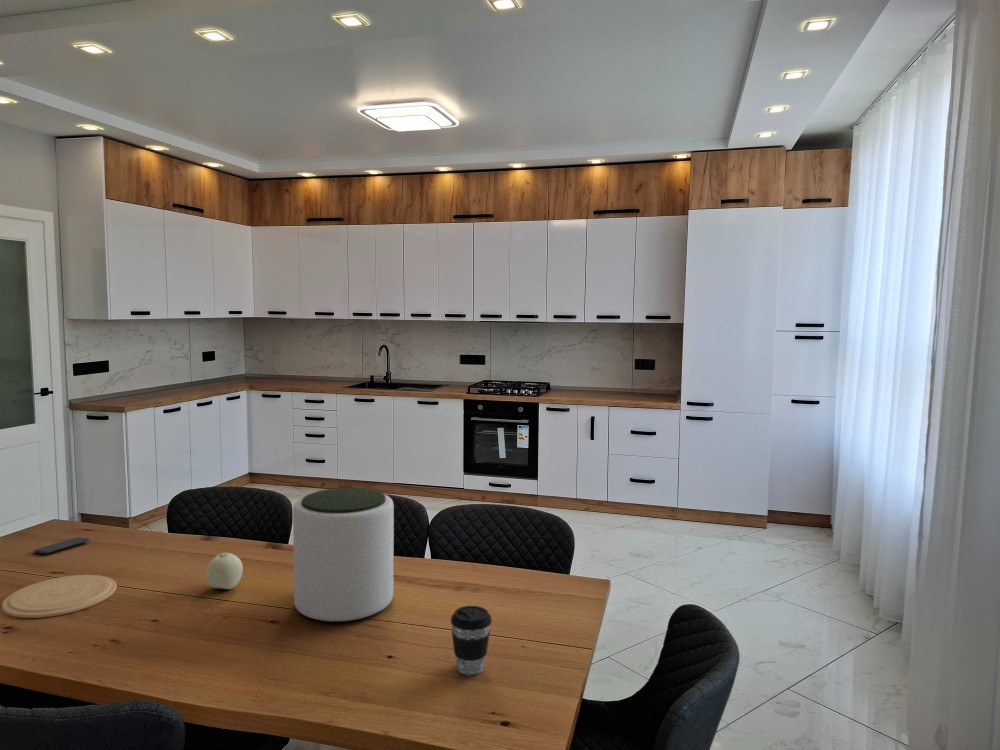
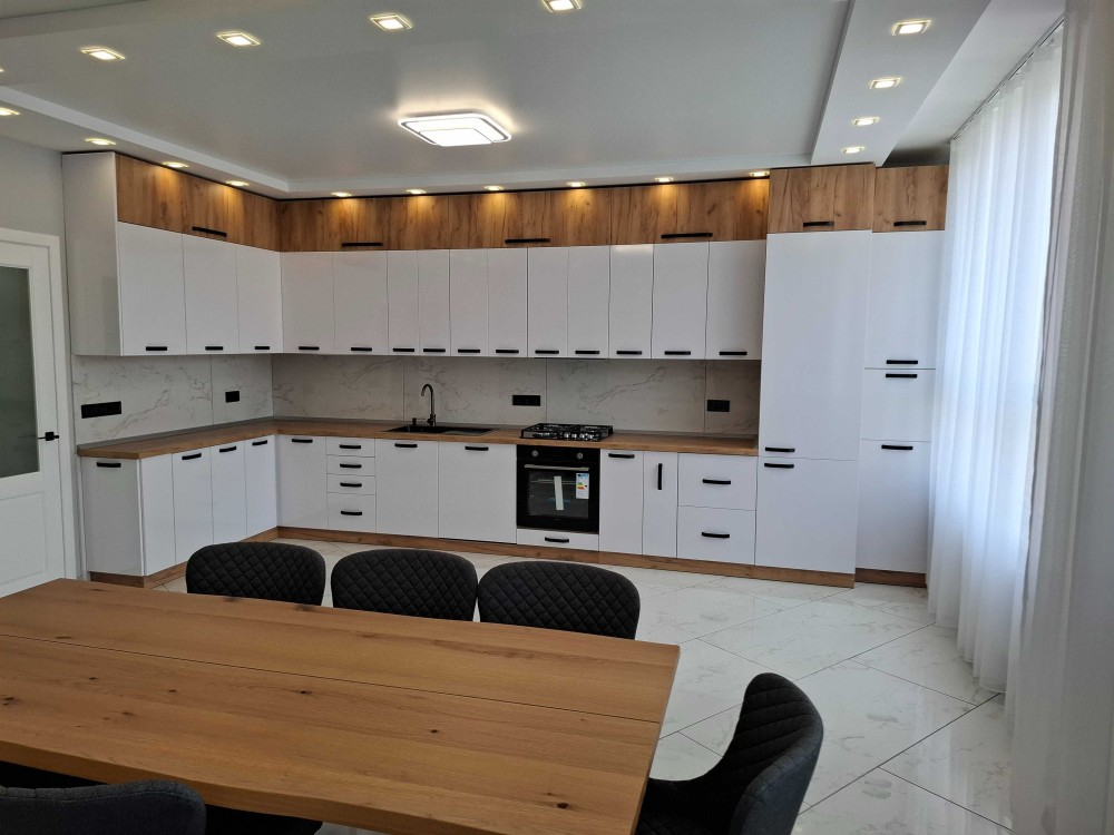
- smartphone [33,536,90,555]
- coffee cup [450,605,493,676]
- plate [1,574,118,619]
- plant pot [292,487,395,623]
- fruit [205,552,244,590]
